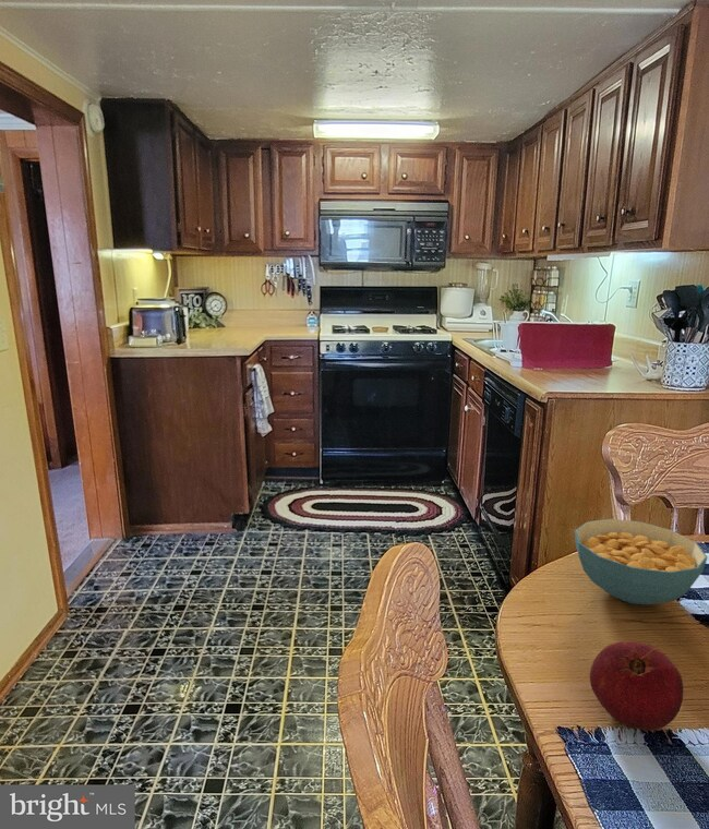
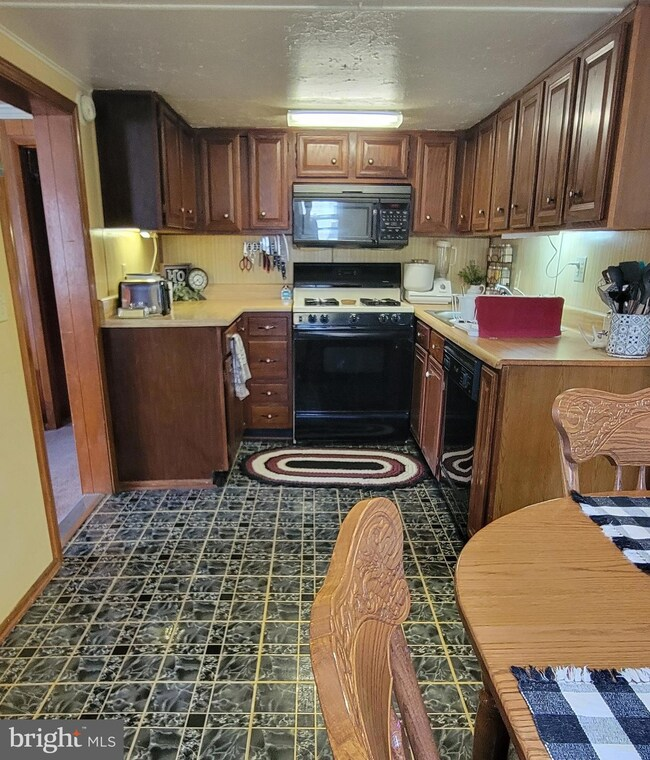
- cereal bowl [574,518,708,605]
- fruit [589,640,684,732]
